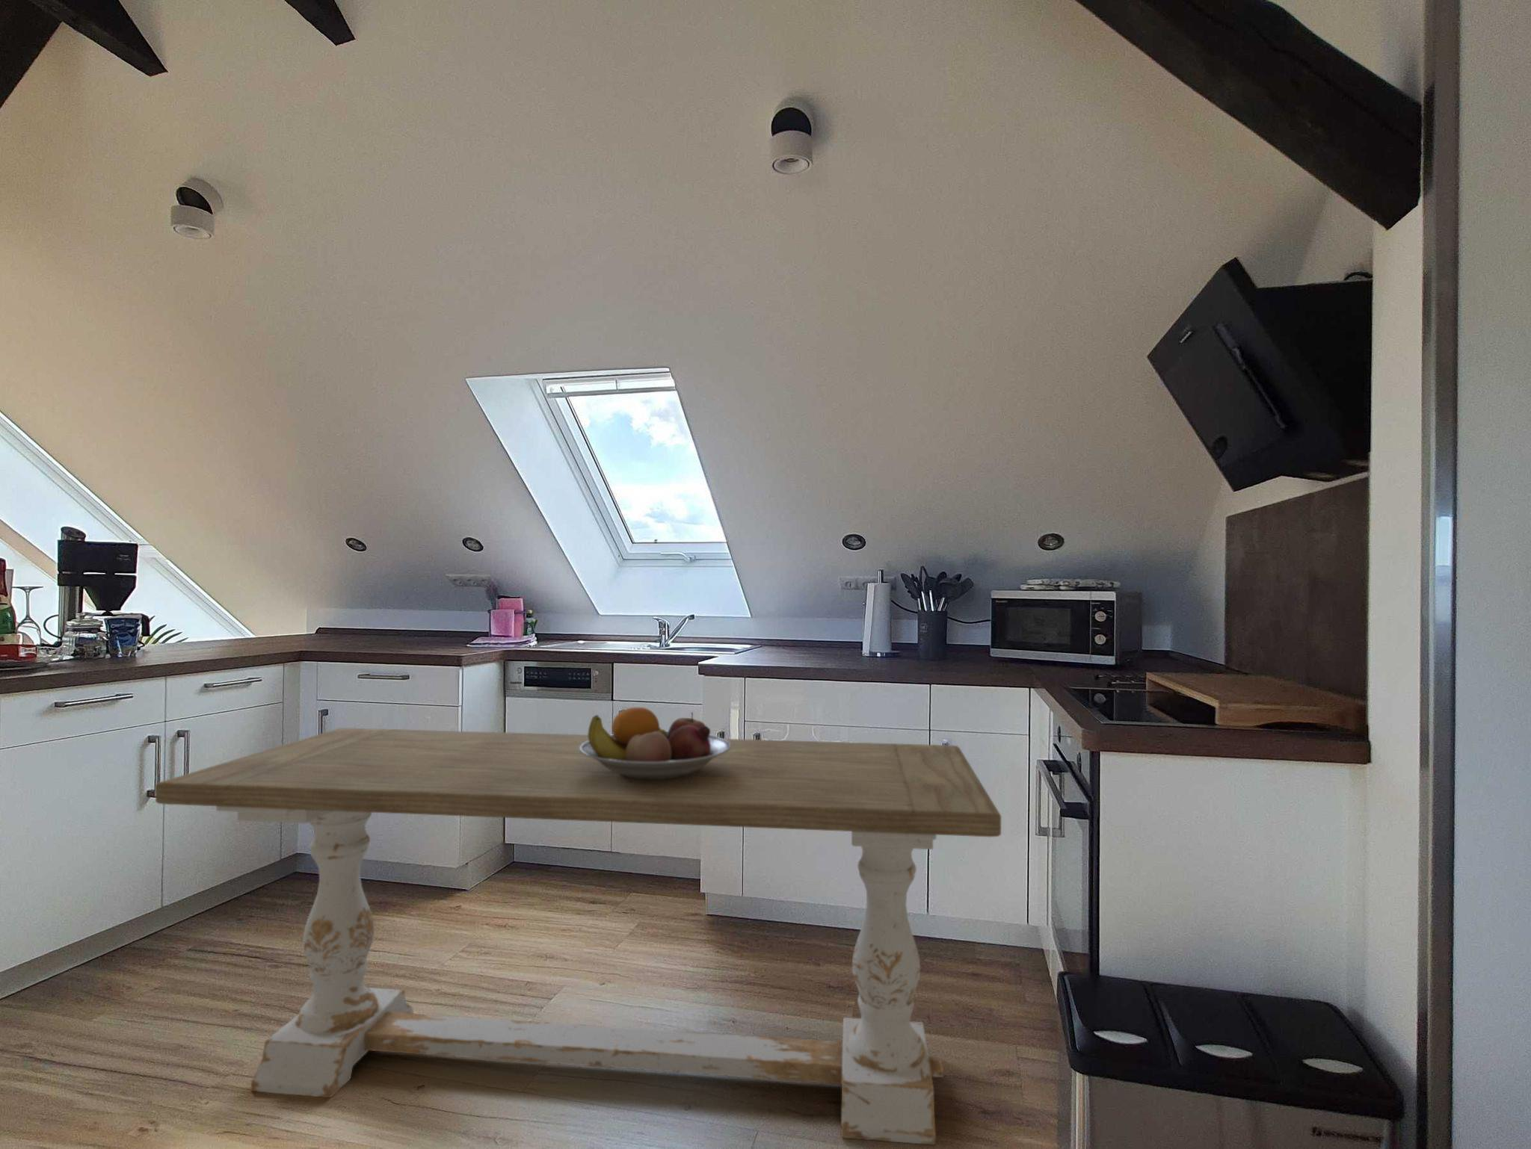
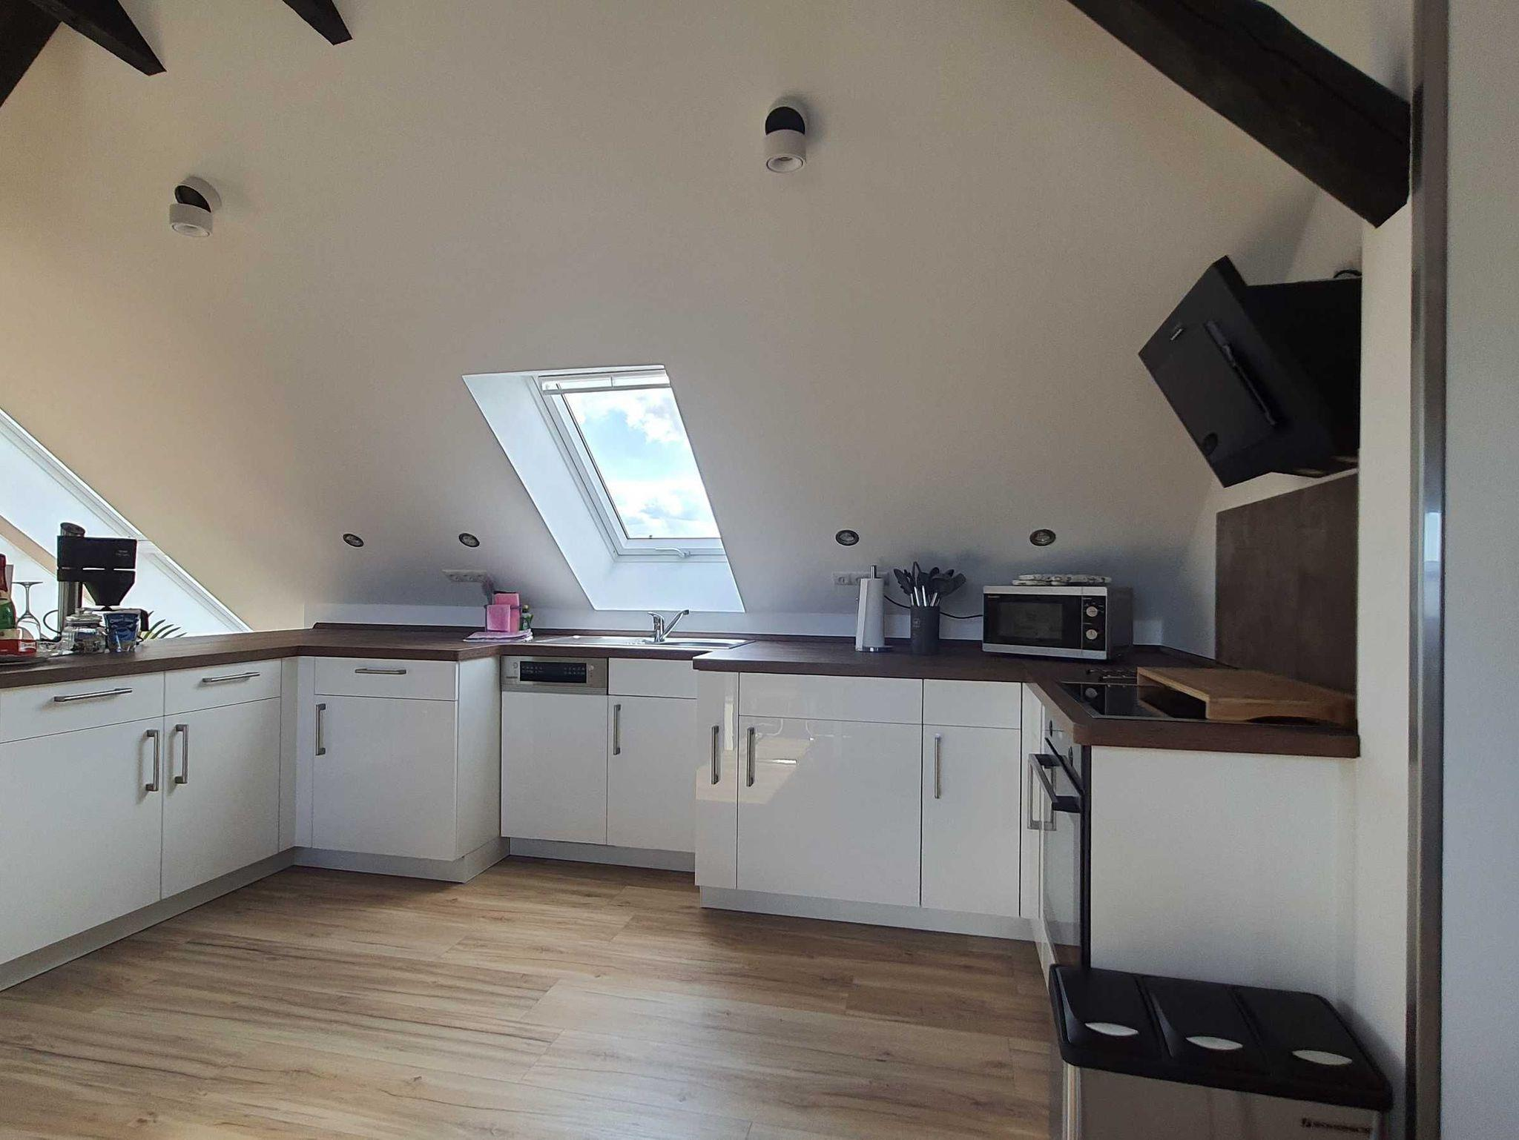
- dining table [155,727,1002,1147]
- fruit bowl [580,707,732,780]
